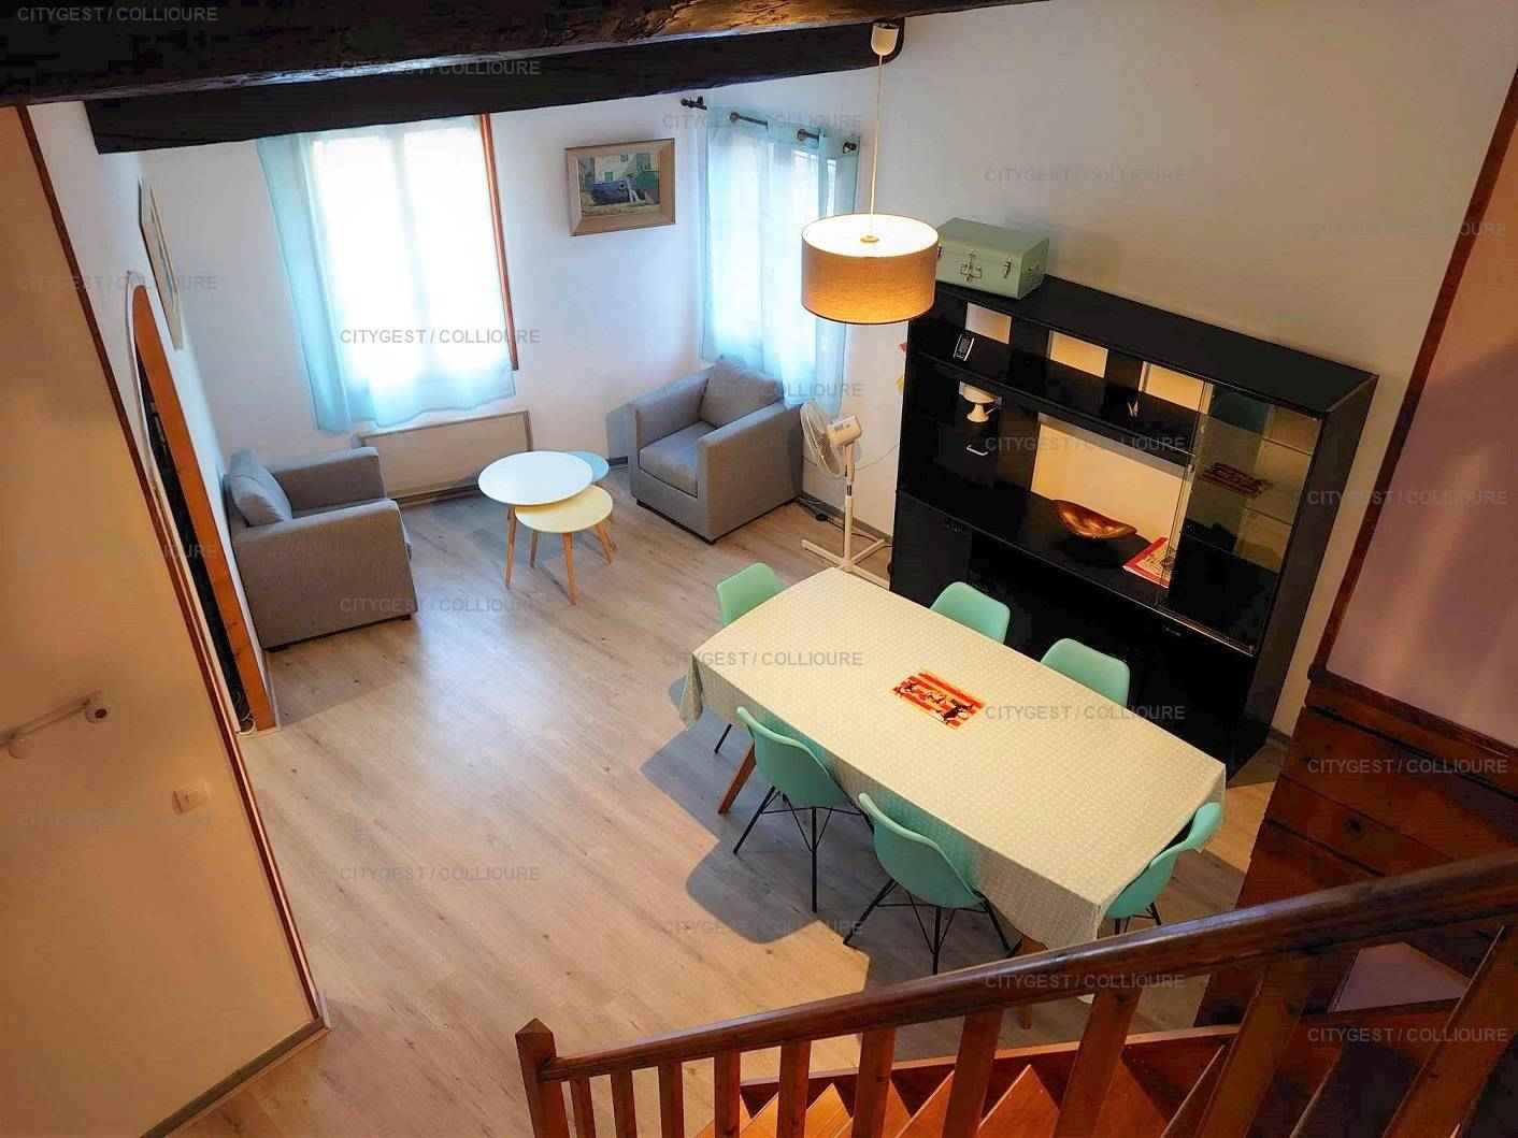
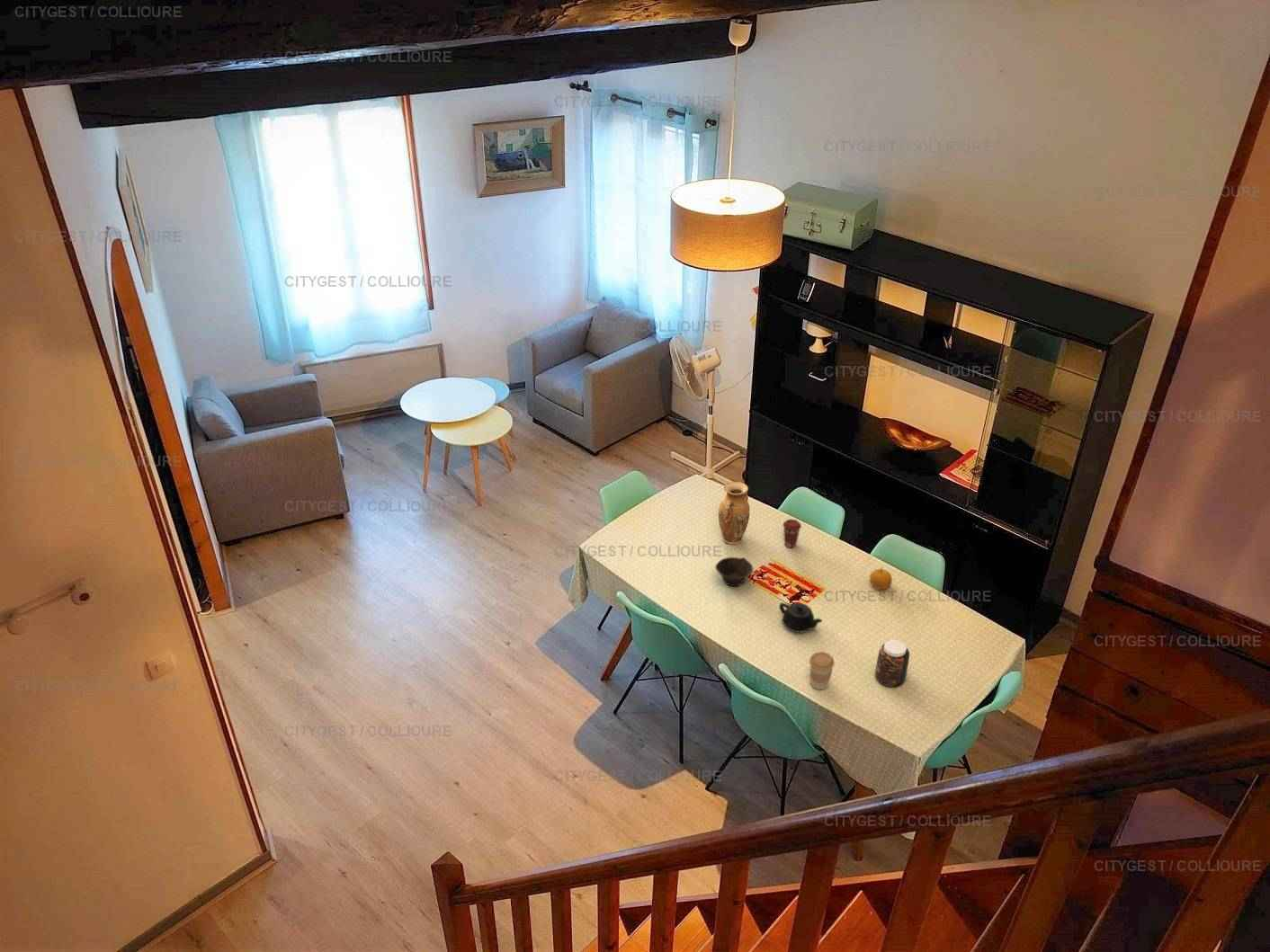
+ bowl [714,556,755,587]
+ teapot [778,602,823,634]
+ fruit [869,566,893,591]
+ jar [874,639,910,688]
+ vase [718,481,751,545]
+ coffee cup [809,651,836,690]
+ coffee cup [782,519,802,548]
